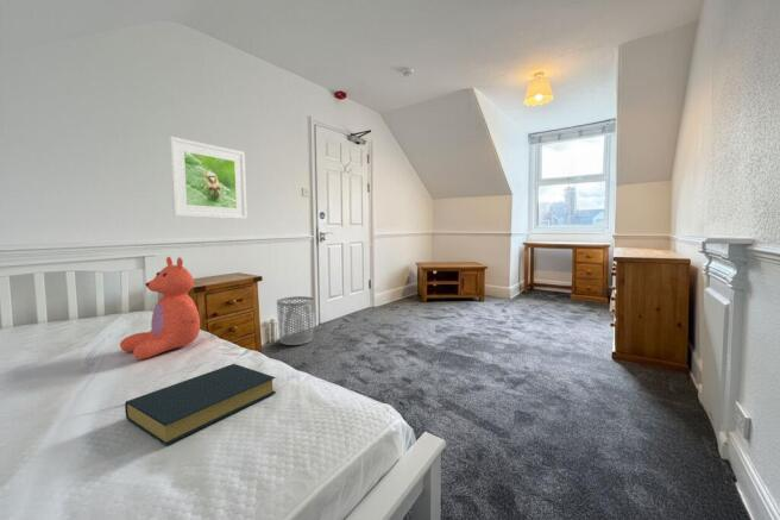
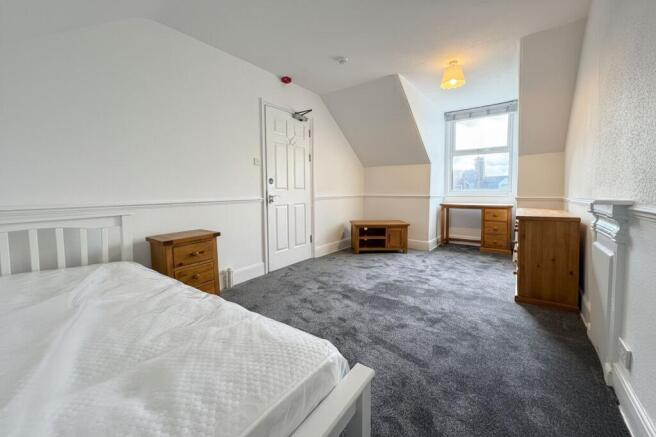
- teddy bear [119,256,201,361]
- waste bin [276,295,315,346]
- hardback book [124,363,277,446]
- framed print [168,136,249,220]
